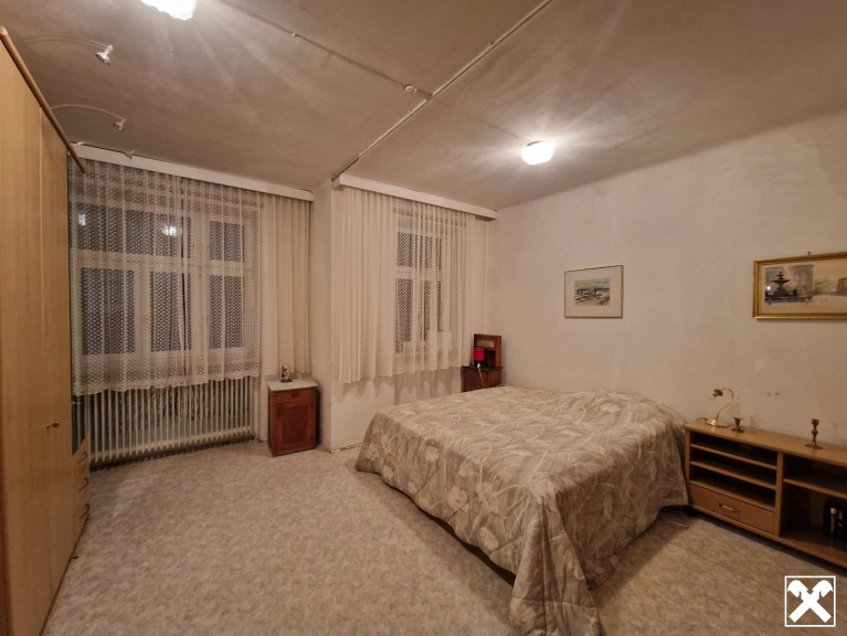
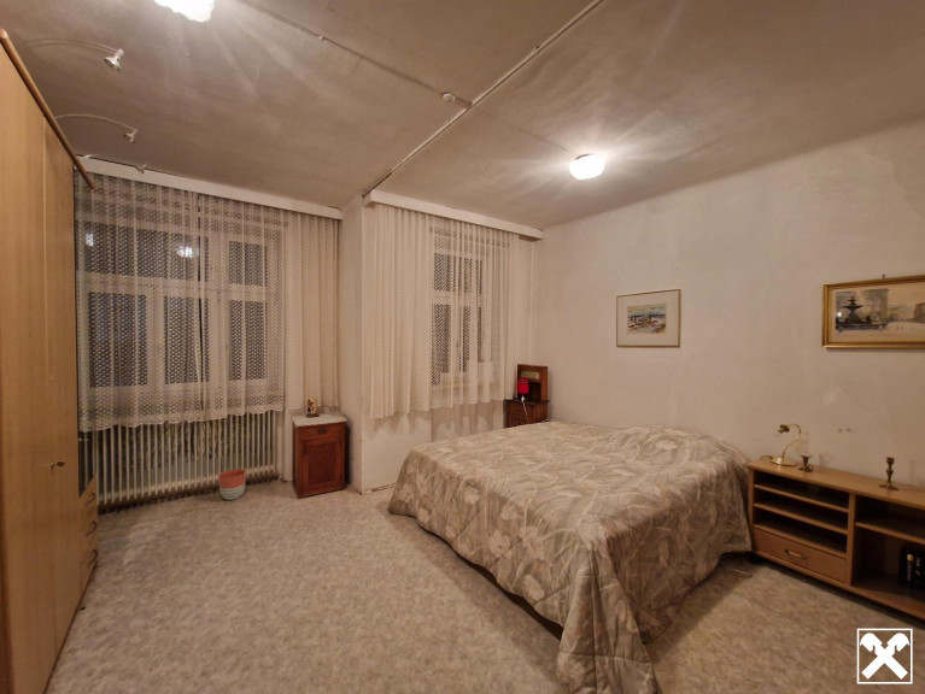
+ planter [217,469,247,501]
